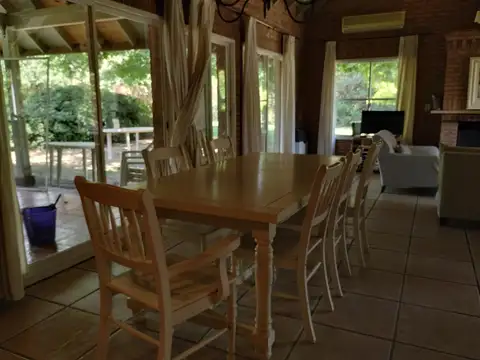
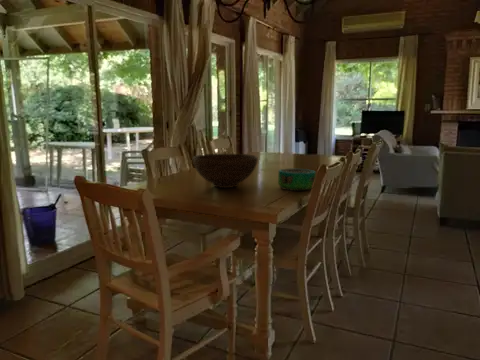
+ decorative bowl [277,168,317,192]
+ fruit bowl [192,153,259,189]
